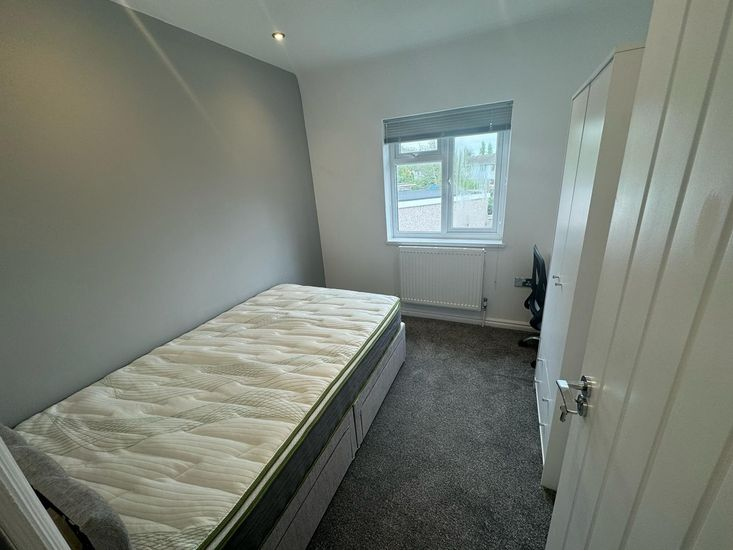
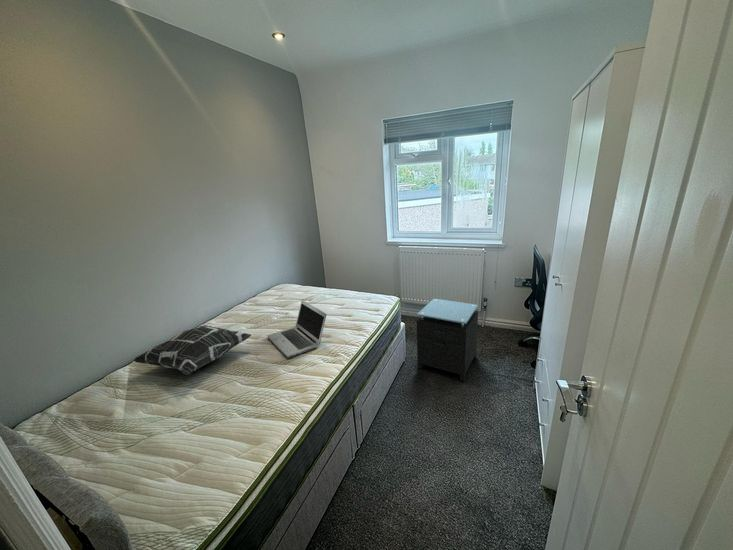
+ decorative pillow [132,324,252,376]
+ laptop [266,299,328,359]
+ nightstand [416,298,479,382]
